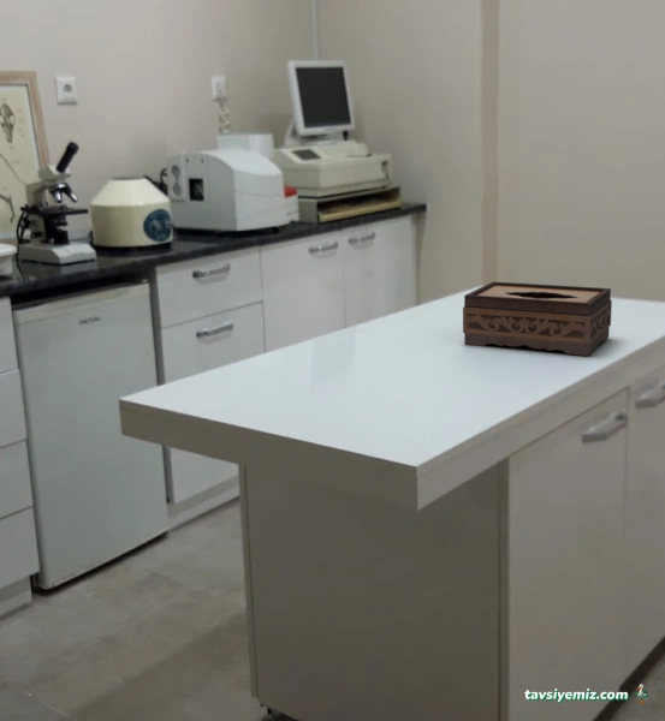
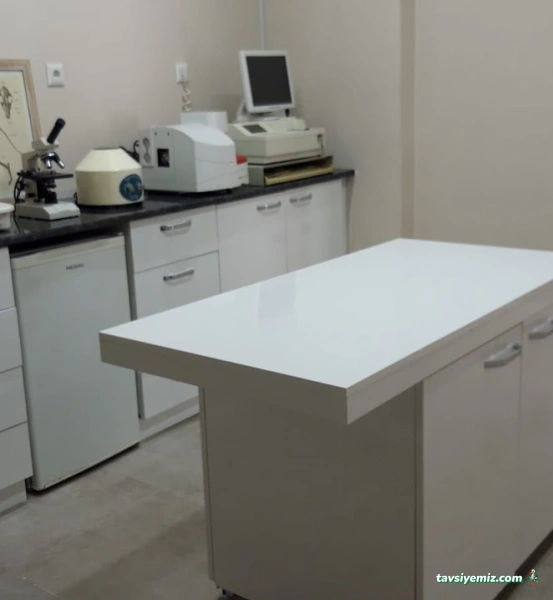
- tissue box [462,280,613,357]
